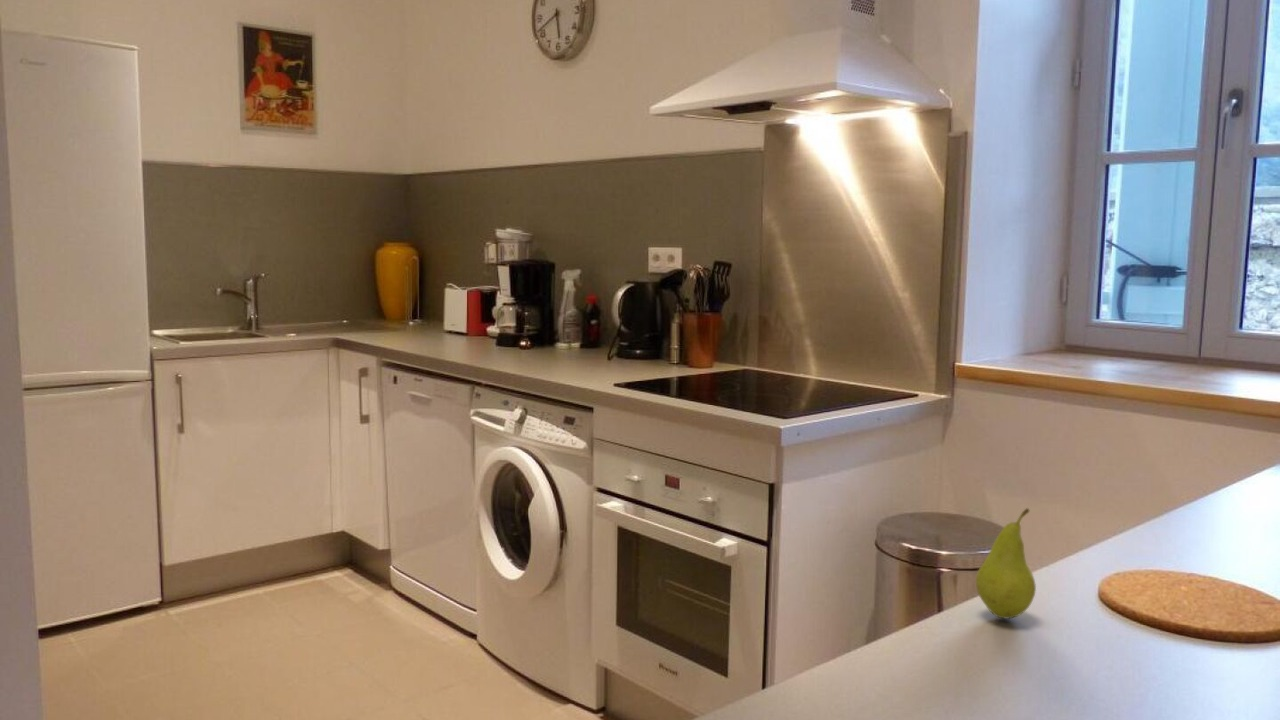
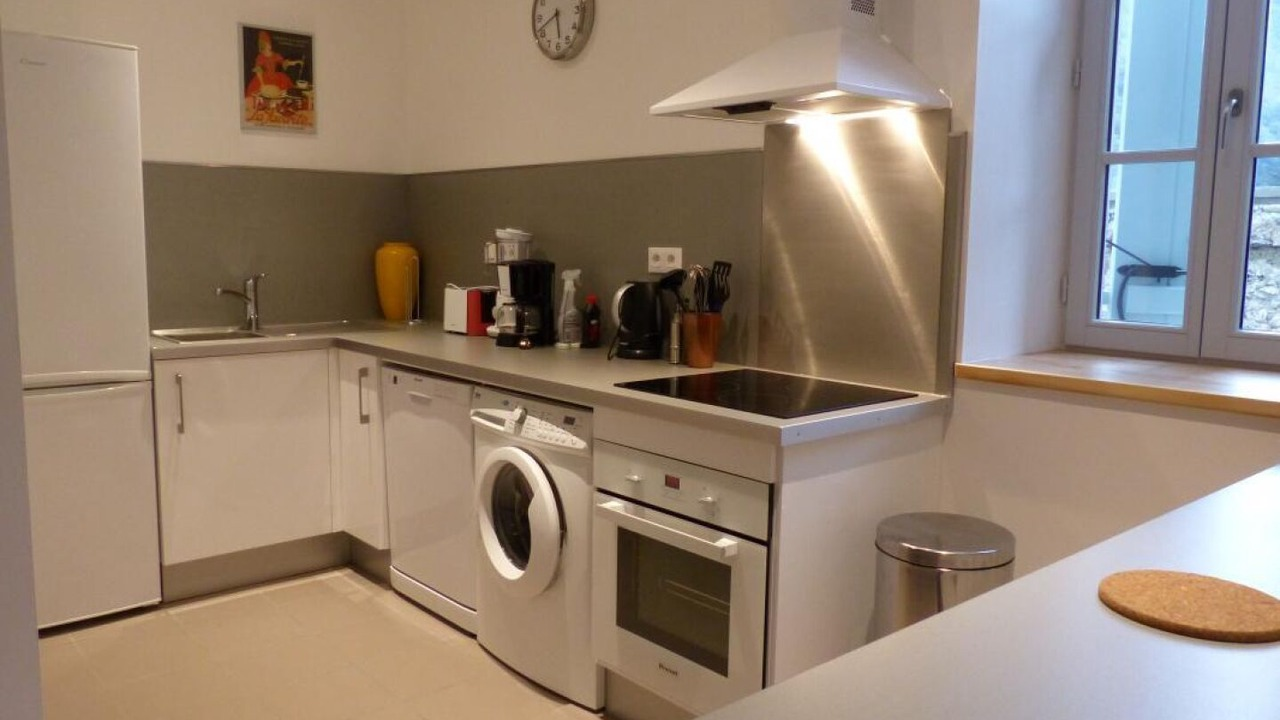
- fruit [975,507,1037,620]
